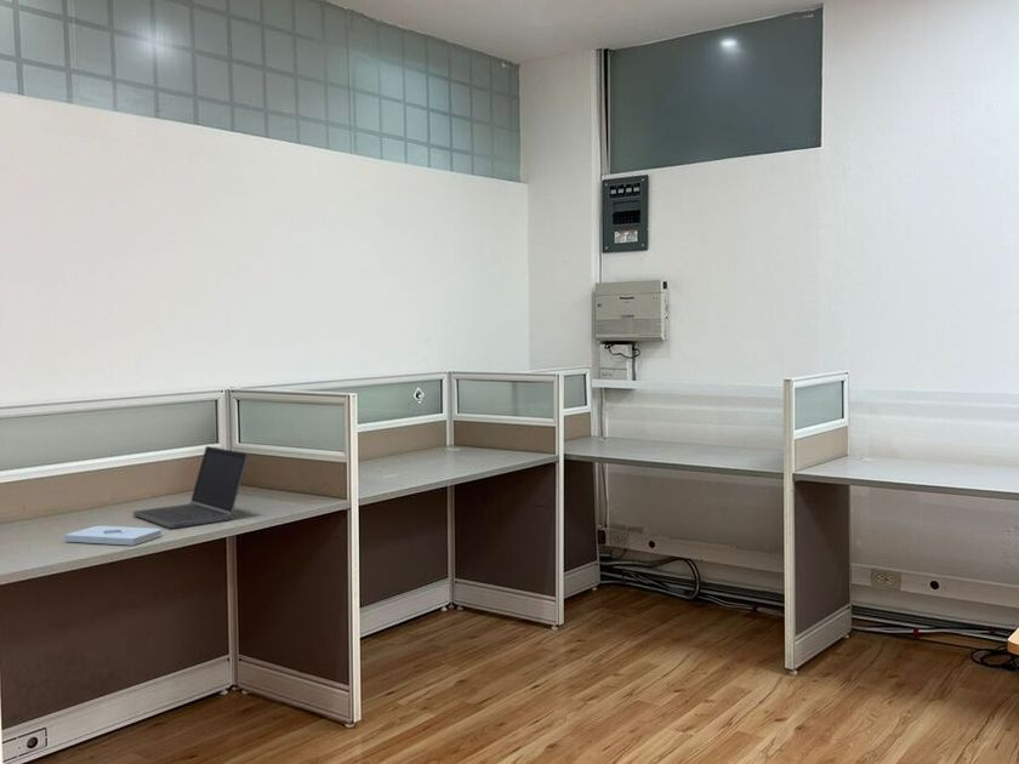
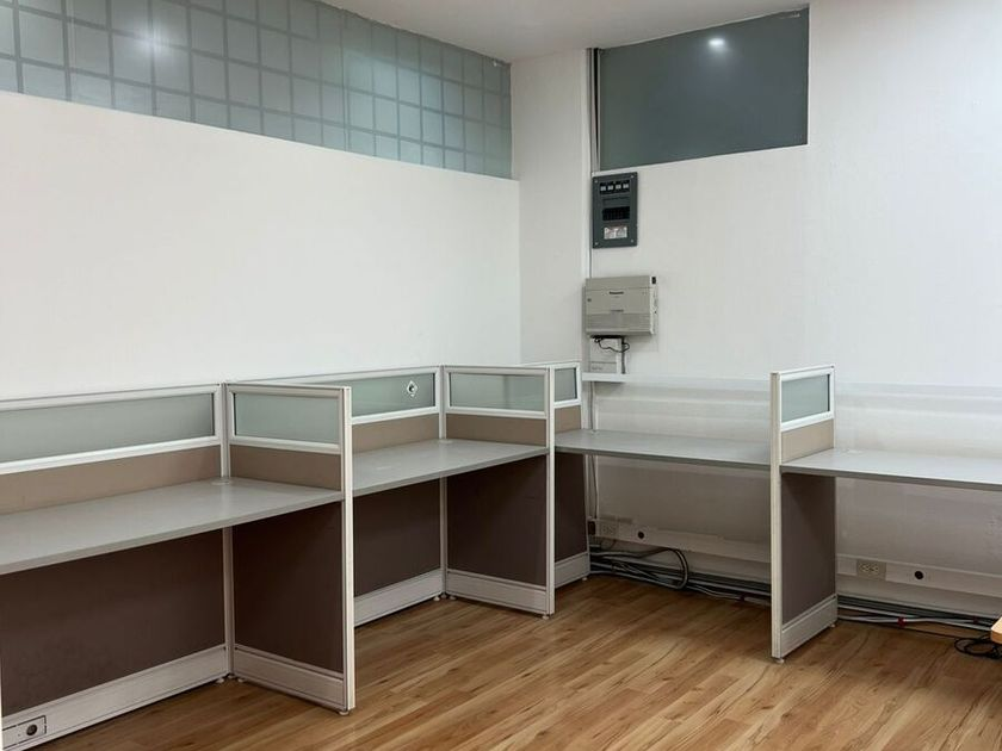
- notepad [63,525,163,547]
- laptop computer [131,445,250,530]
